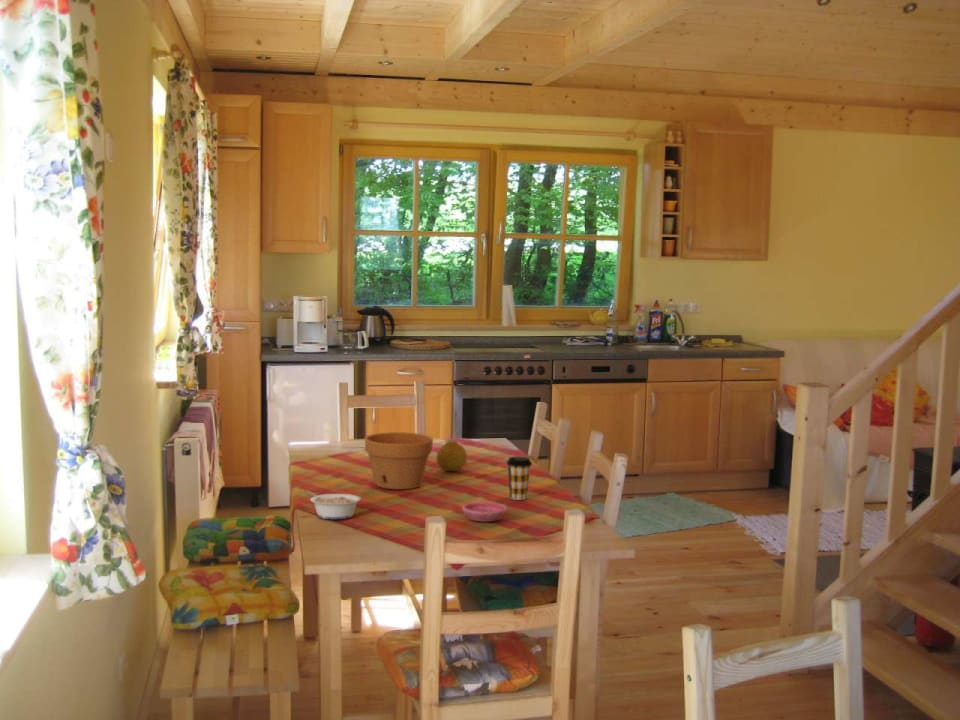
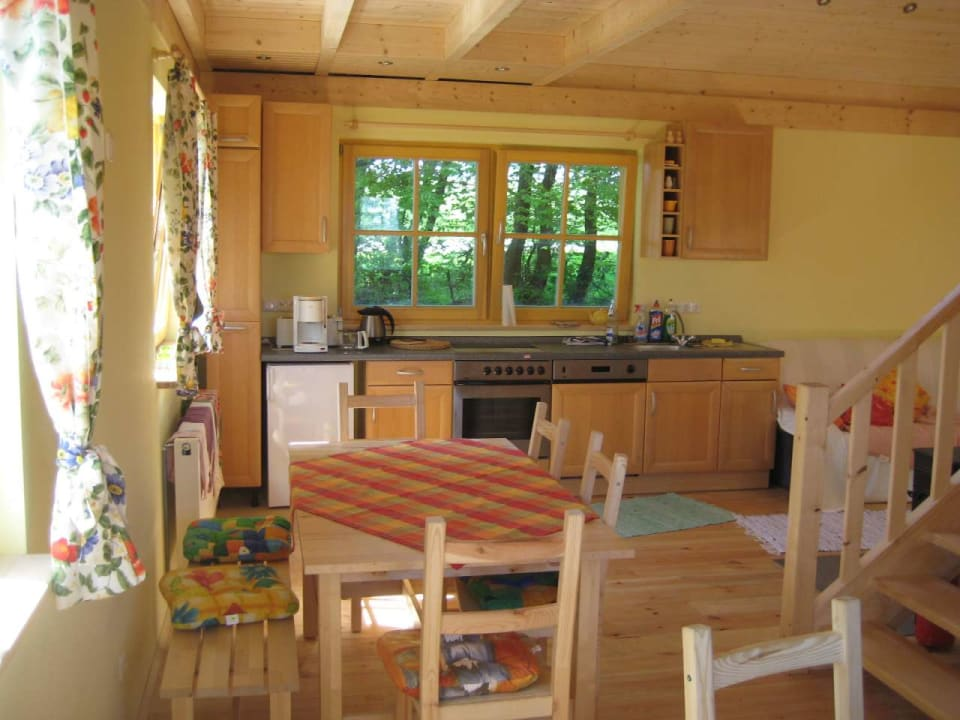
- coffee cup [505,455,533,501]
- flower pot [364,431,434,490]
- legume [305,490,362,520]
- saucer [461,501,508,523]
- fruit [435,440,468,472]
